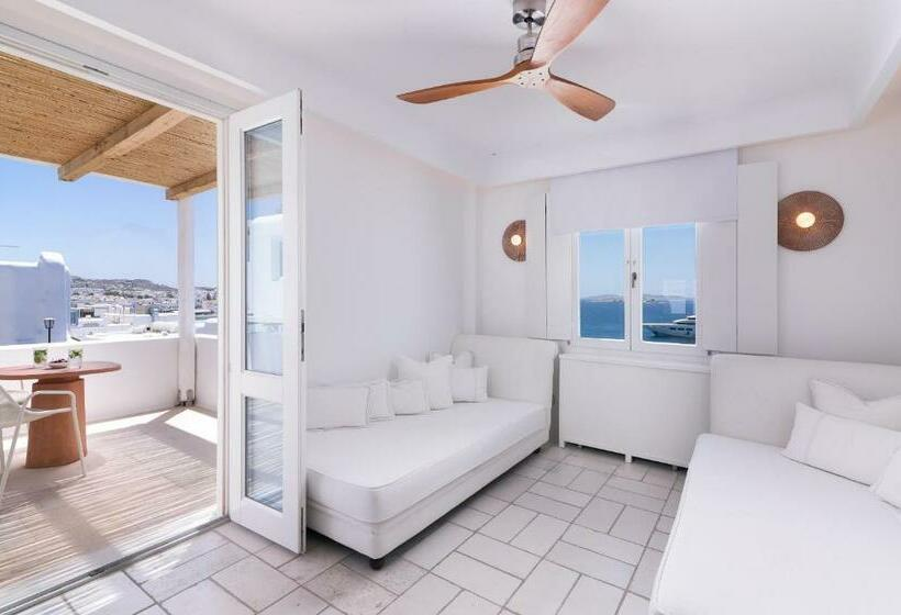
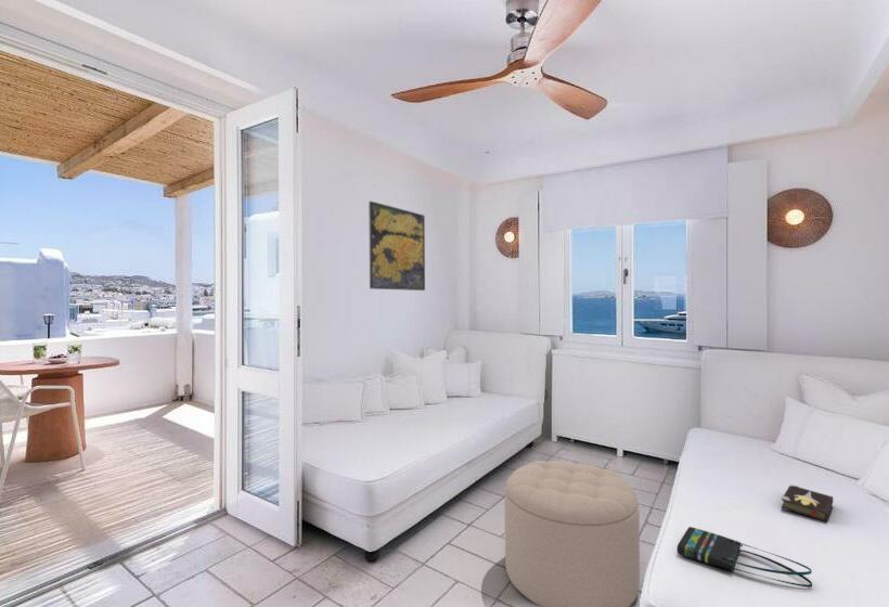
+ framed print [368,201,426,292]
+ hardback book [780,483,835,522]
+ ottoman [504,460,641,607]
+ tote bag [677,526,813,589]
